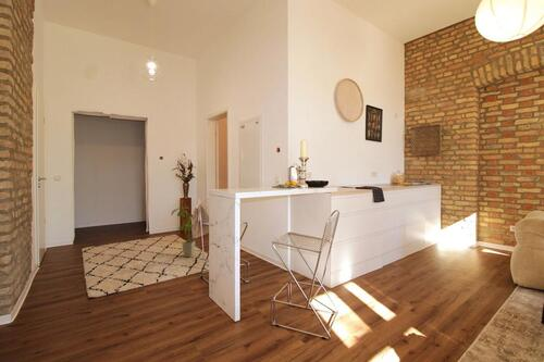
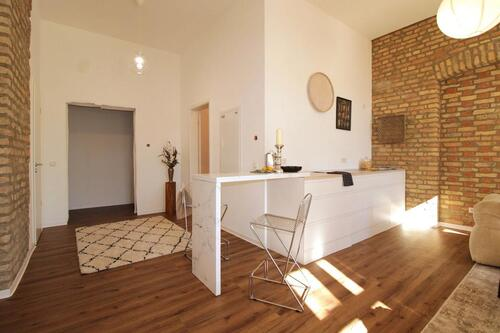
- house plant [171,205,196,259]
